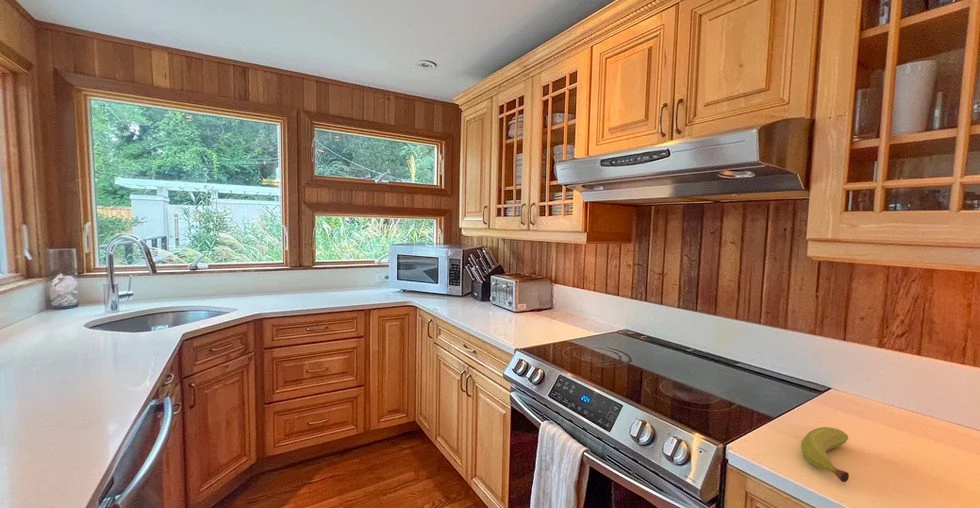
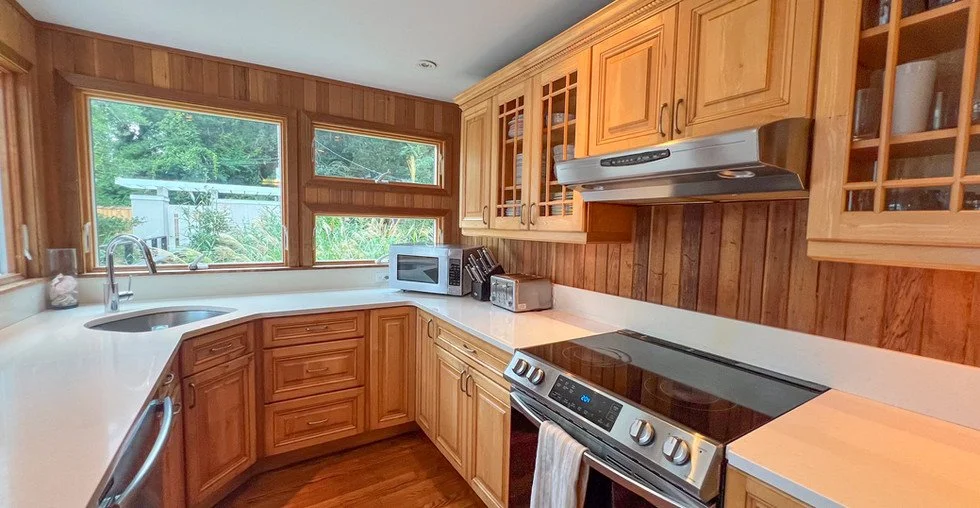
- fruit [800,426,850,483]
